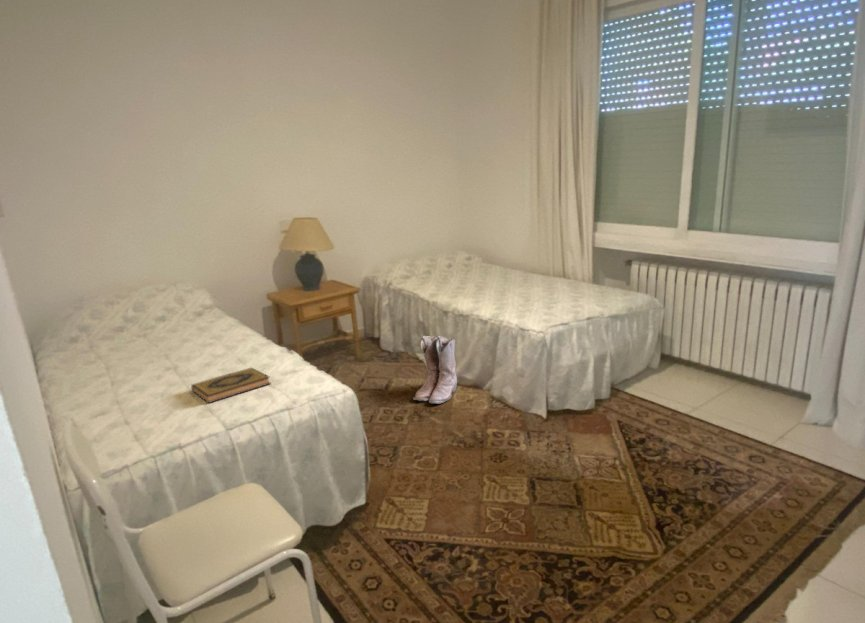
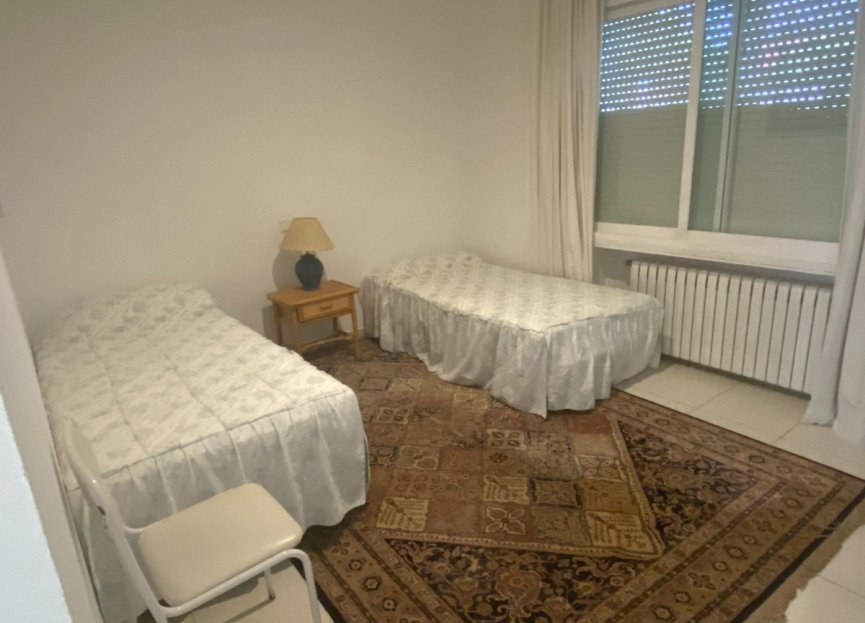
- boots [412,334,458,405]
- hardback book [190,367,272,404]
